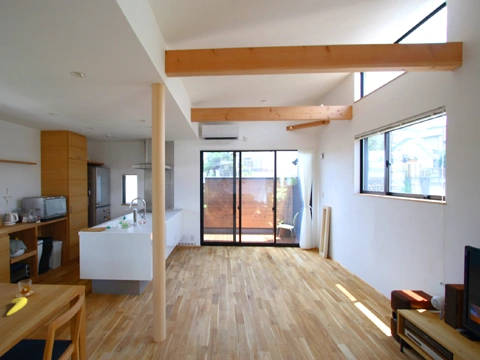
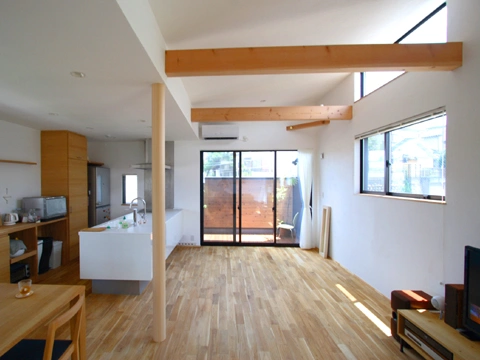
- banana [6,296,28,317]
